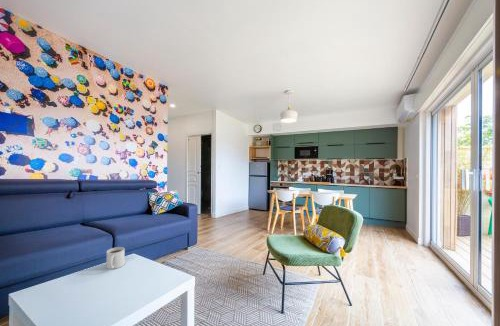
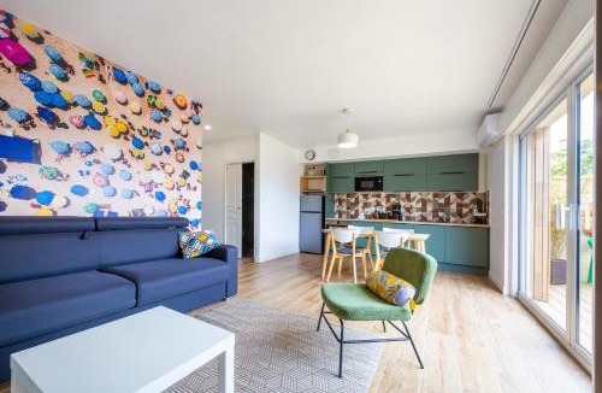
- mug [106,246,126,270]
